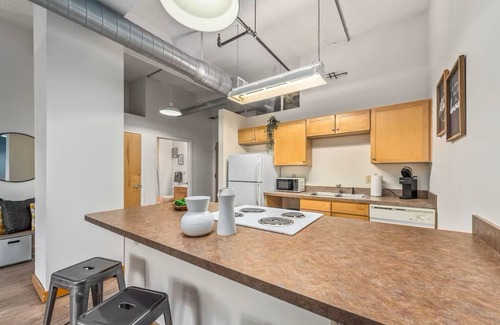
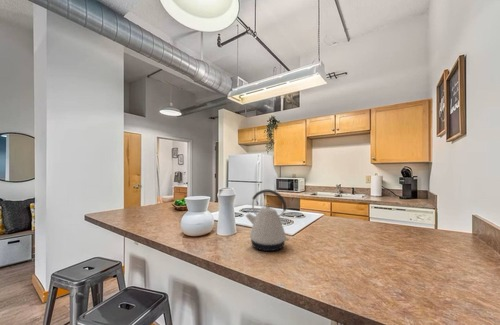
+ kettle [244,189,290,252]
